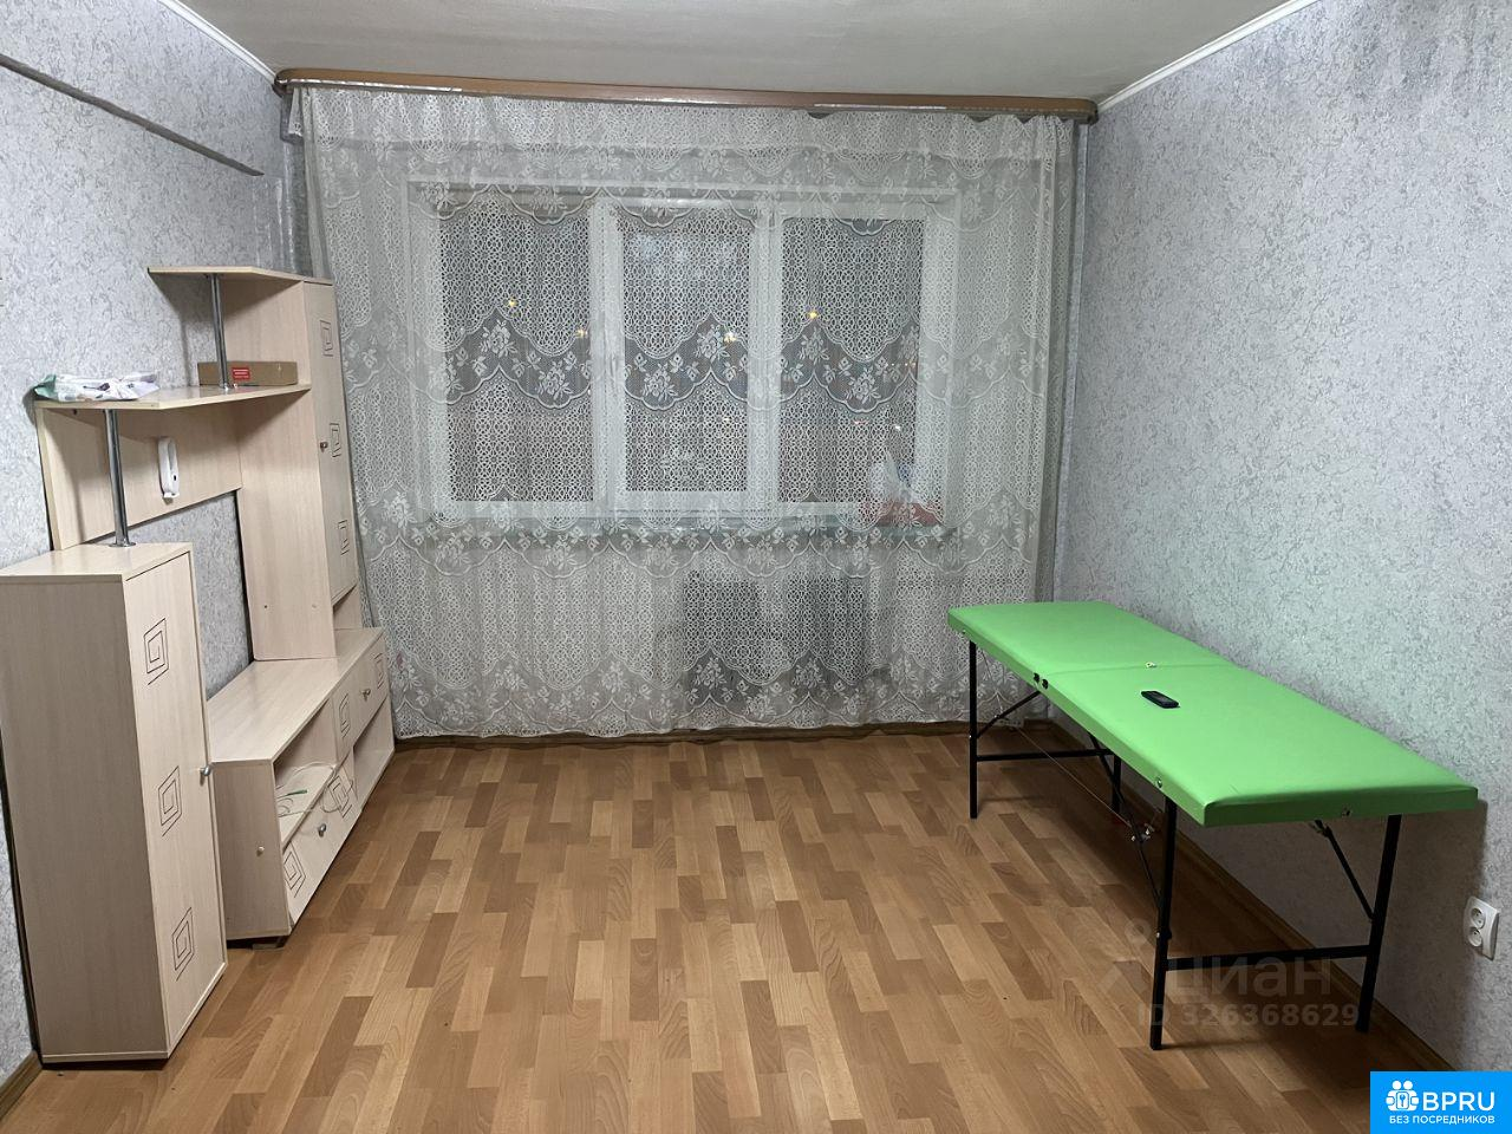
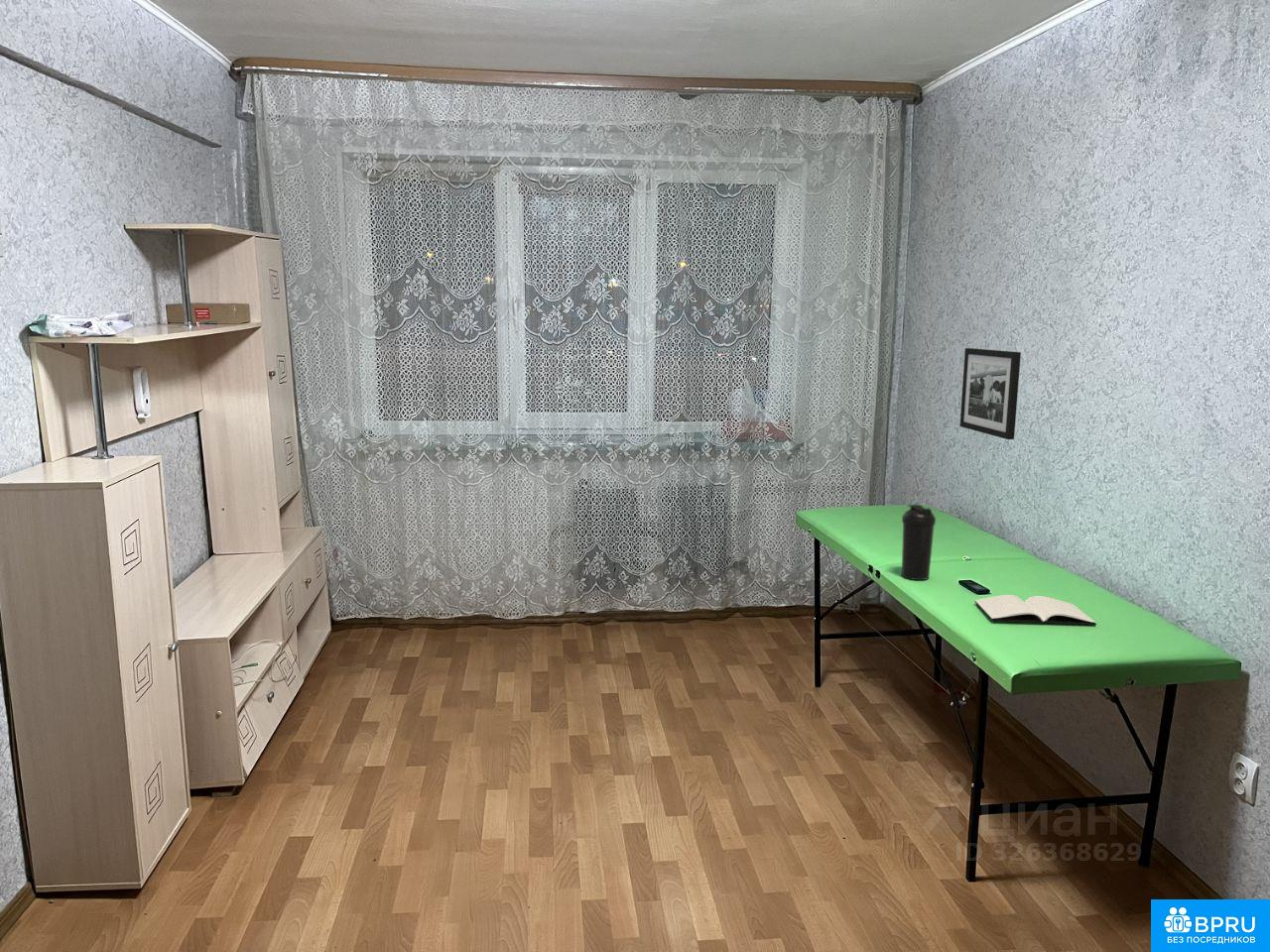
+ book [974,594,1097,626]
+ water bottle [901,504,937,581]
+ picture frame [959,347,1022,440]
